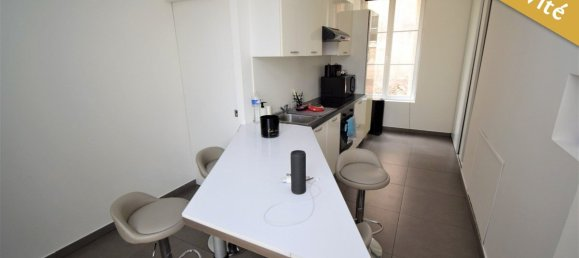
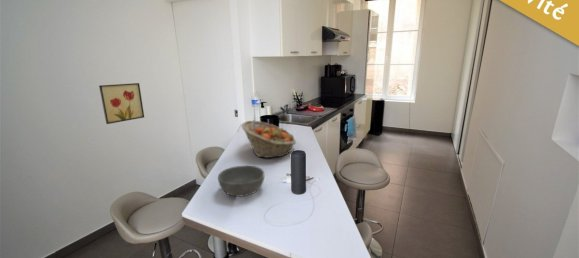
+ bowl [217,165,265,198]
+ fruit basket [241,120,297,159]
+ wall art [98,82,145,125]
